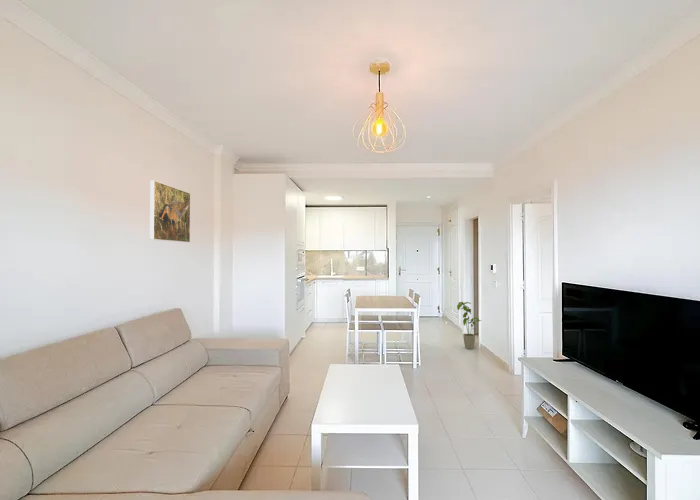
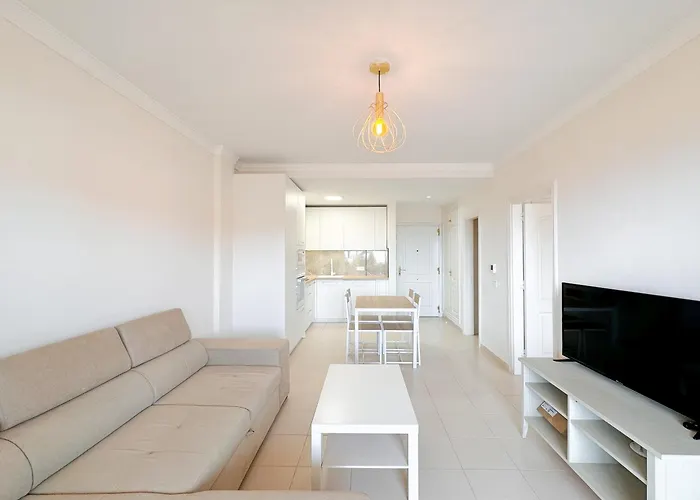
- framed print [149,179,191,243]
- house plant [456,301,483,350]
